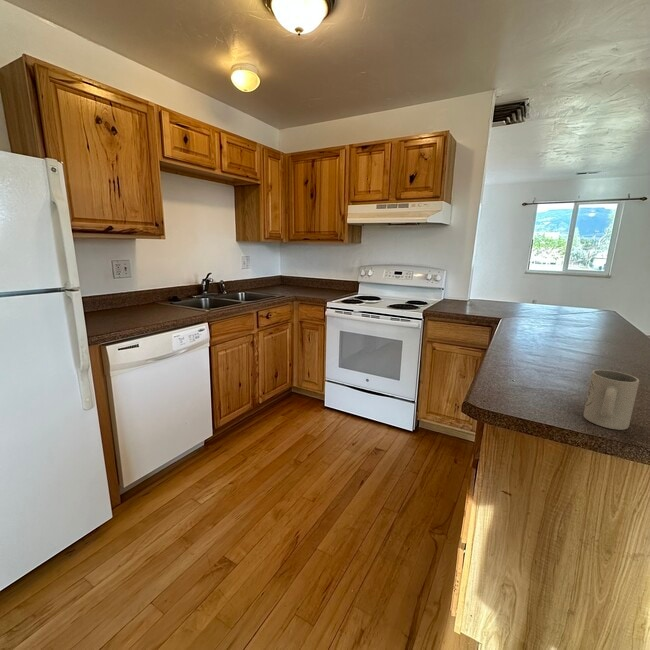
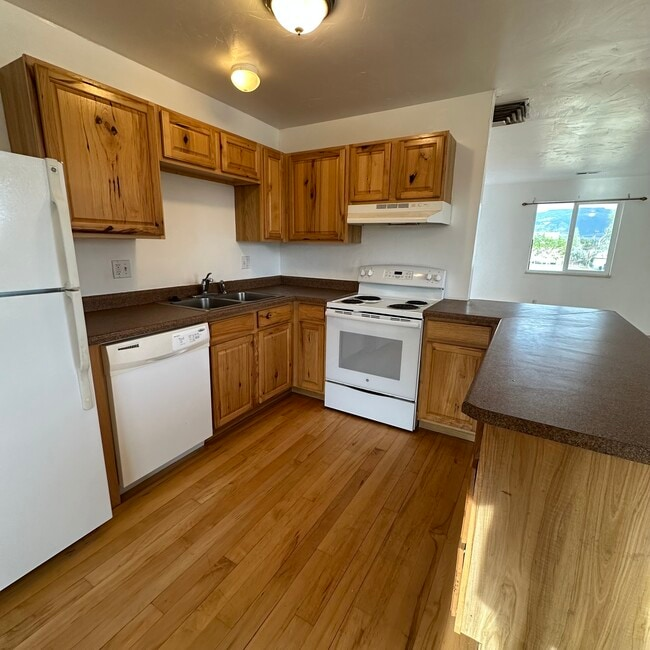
- mug [583,369,640,431]
